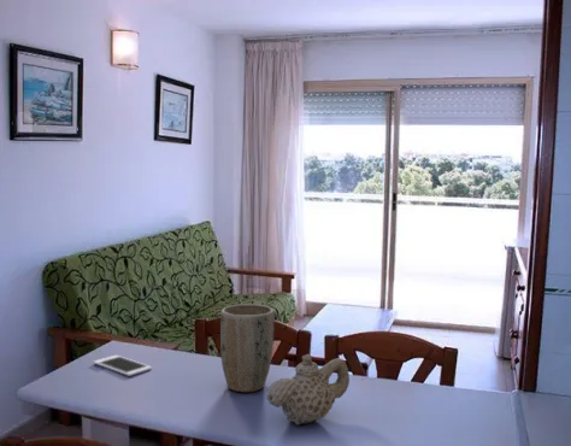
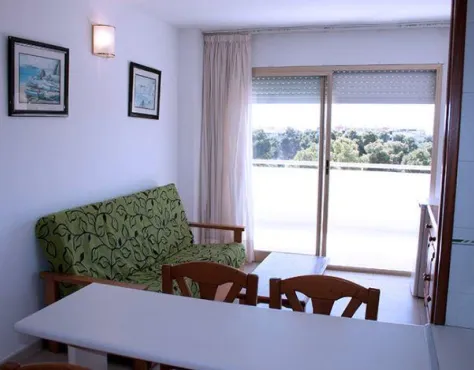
- plant pot [219,303,276,393]
- teapot [266,353,351,427]
- cell phone [93,354,153,377]
